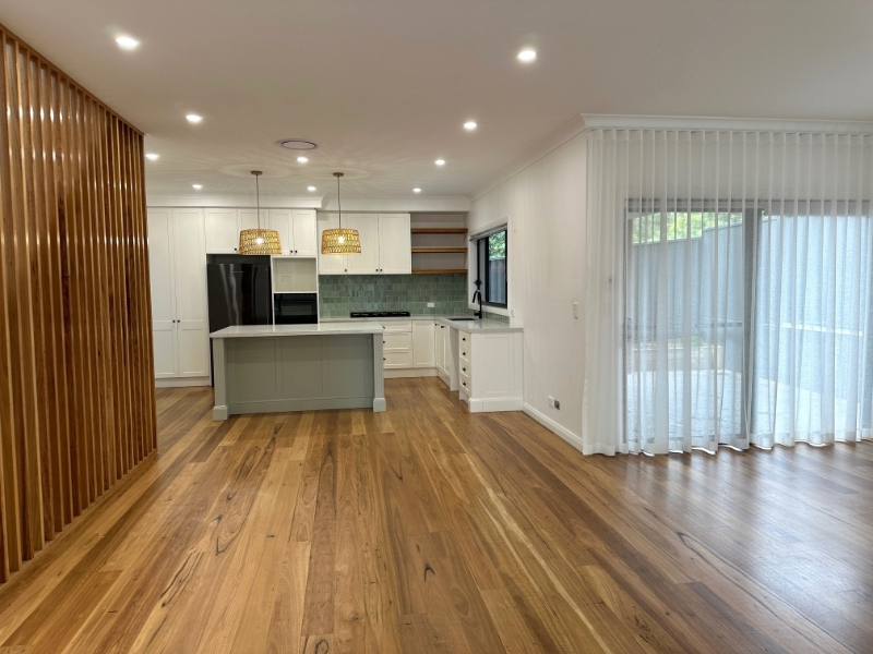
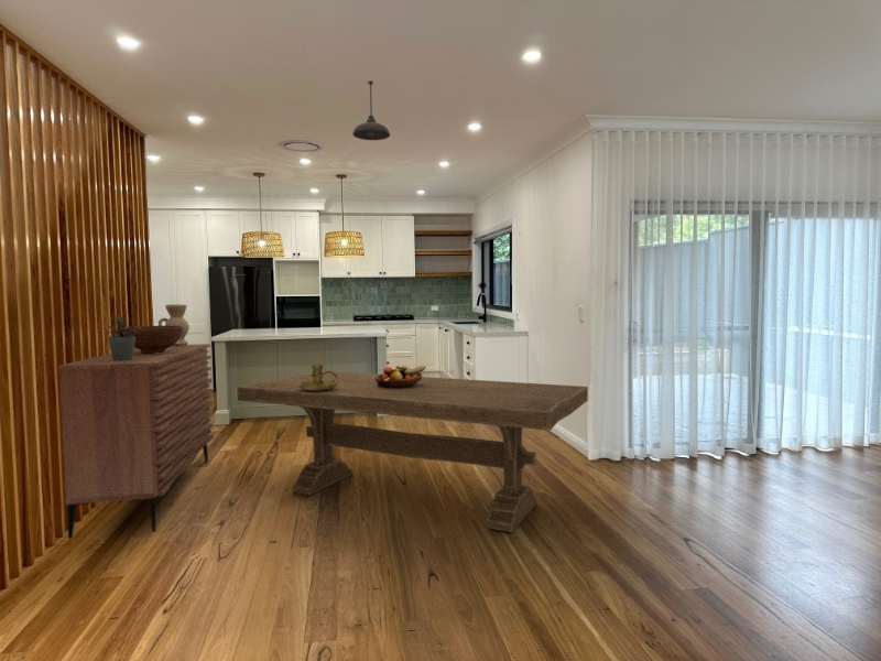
+ potted plant [105,314,141,361]
+ sideboard [57,343,215,540]
+ candle holder [298,362,338,391]
+ dining table [237,370,589,533]
+ fruit bowl [124,325,183,354]
+ pendant light [351,79,391,141]
+ fruit bowl [376,364,427,388]
+ vase [157,303,191,346]
